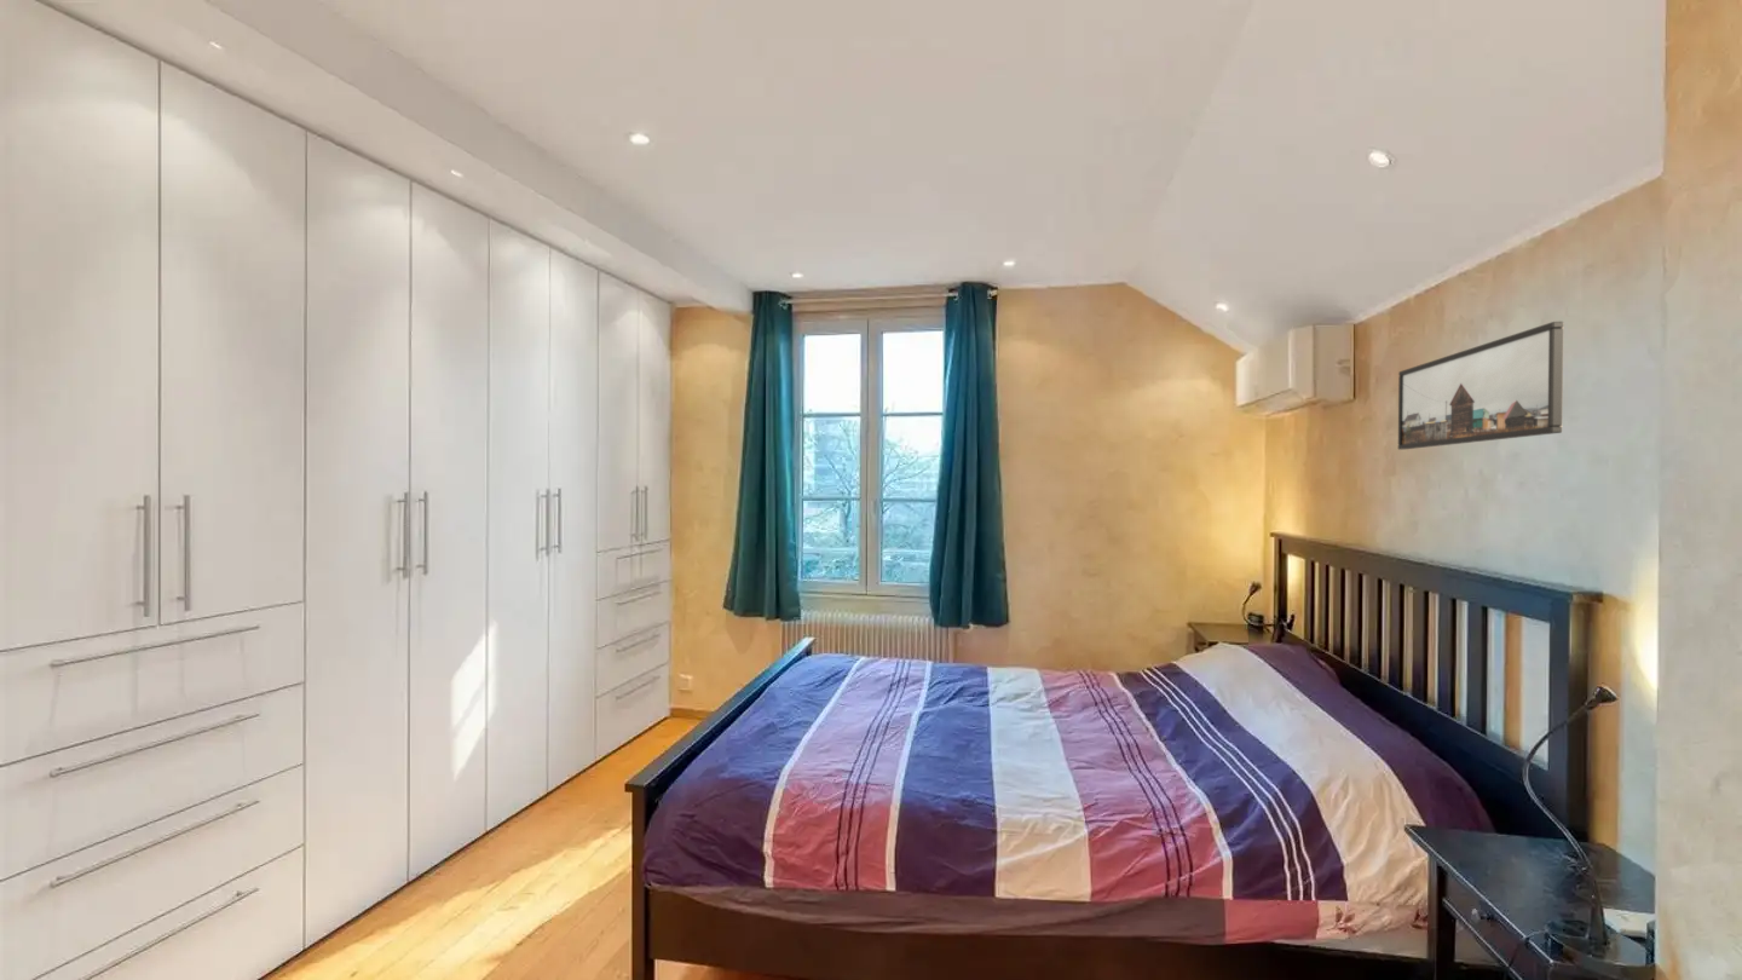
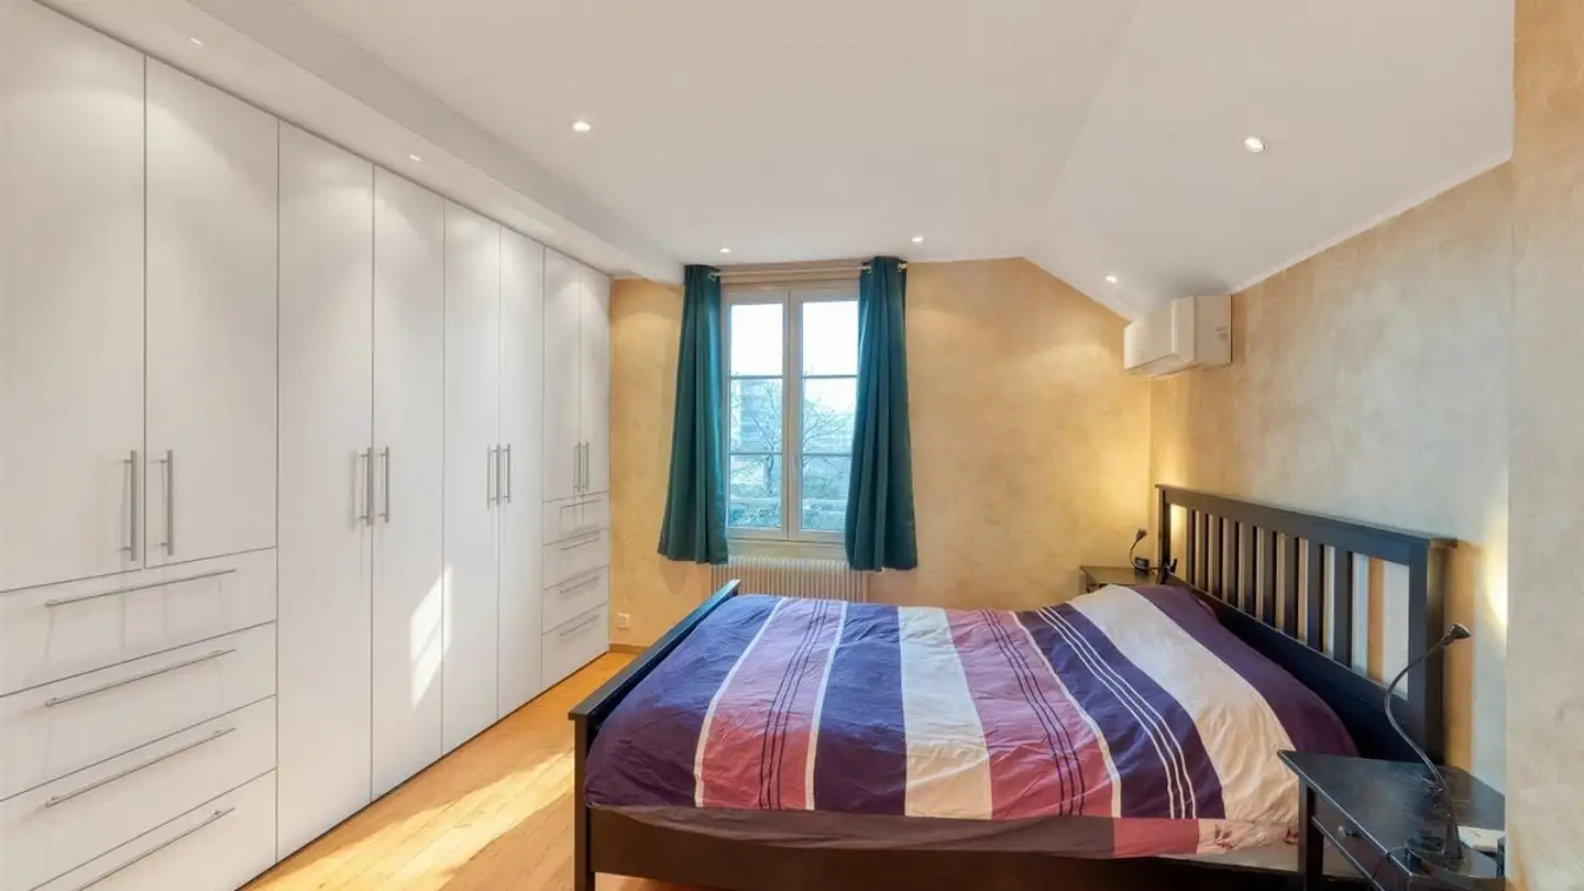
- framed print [1397,321,1564,451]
